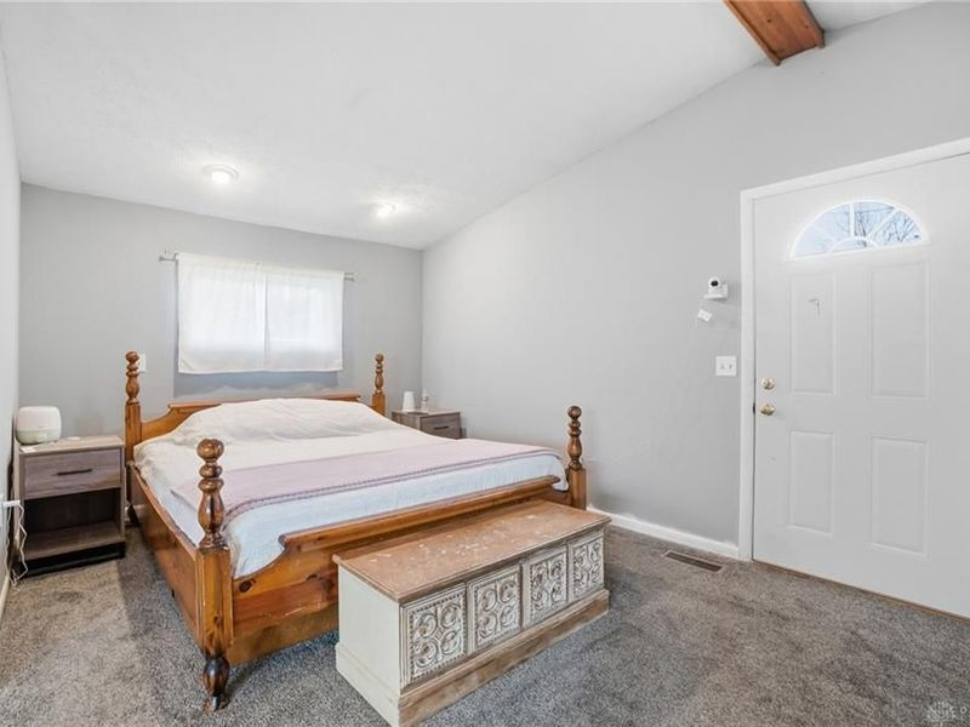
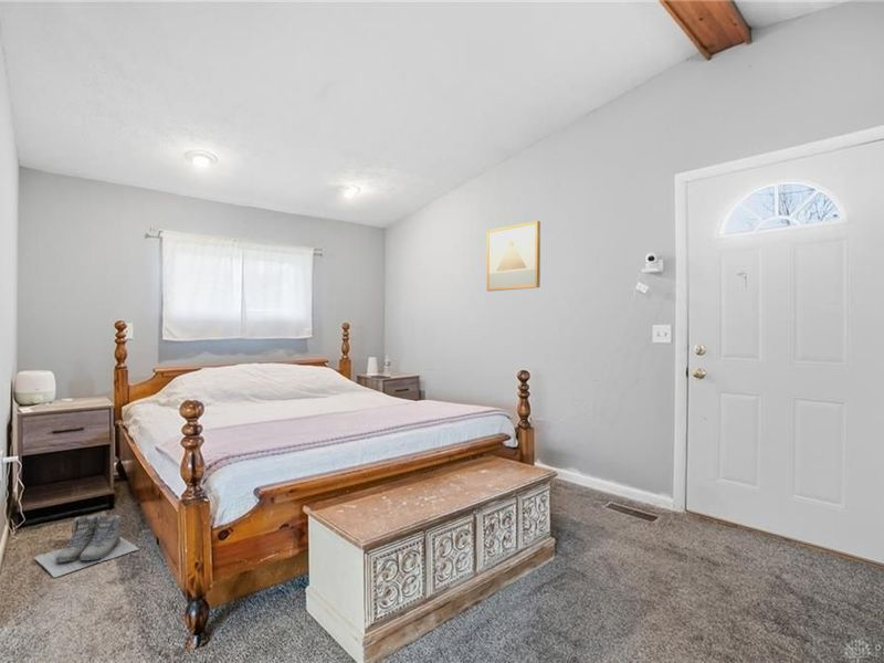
+ boots [33,513,140,579]
+ wall art [486,220,541,292]
